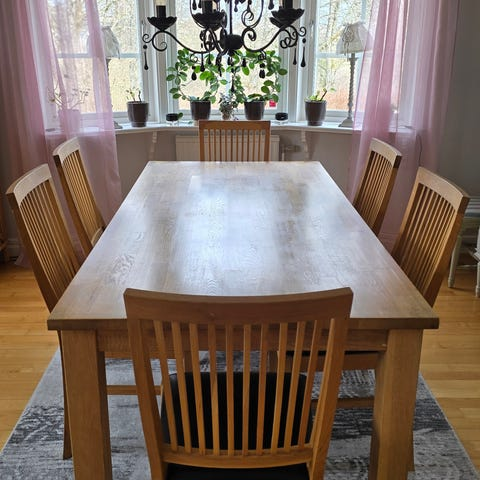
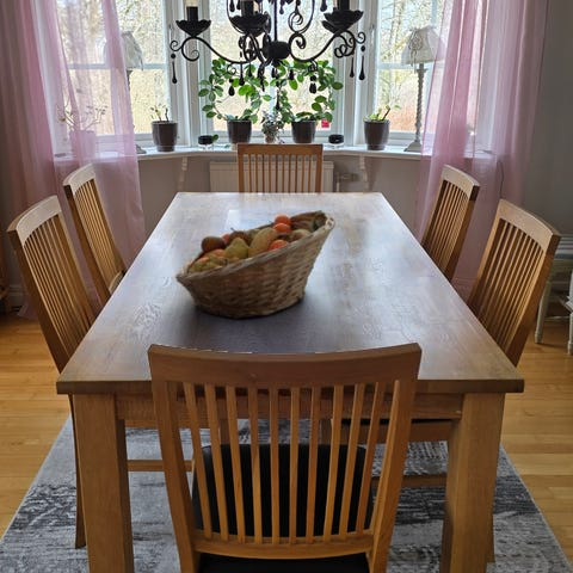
+ fruit basket [174,209,337,321]
